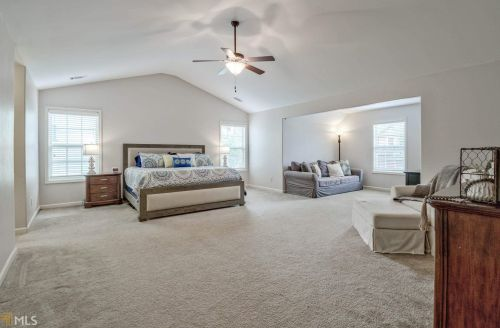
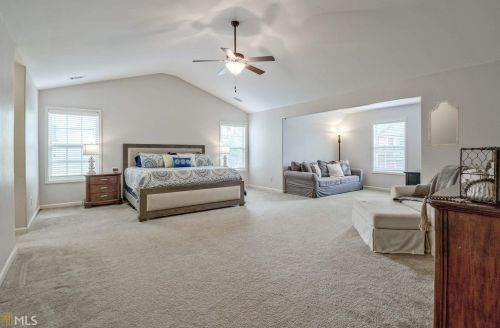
+ home mirror [427,99,460,147]
